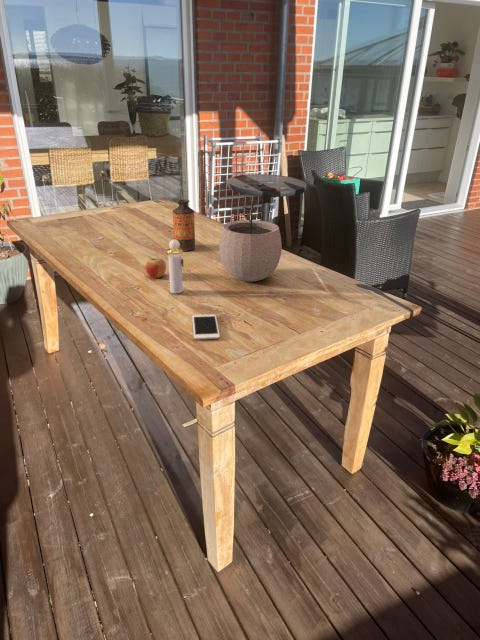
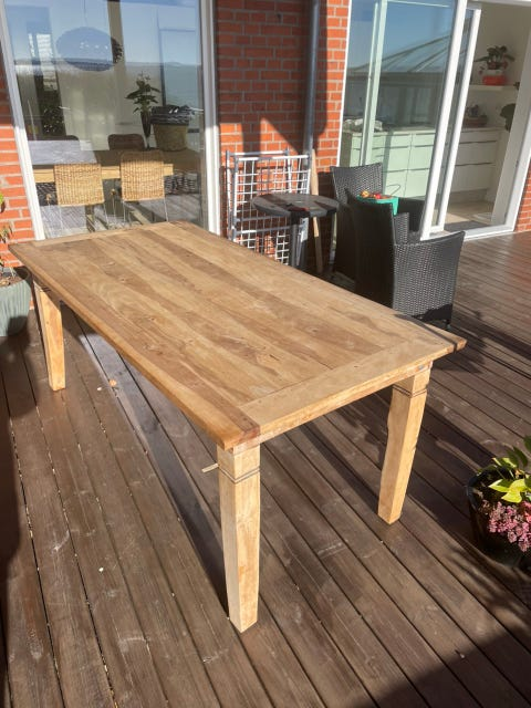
- bottle [172,198,196,252]
- plant pot [218,200,283,282]
- fruit [144,256,167,279]
- perfume bottle [165,239,184,294]
- cell phone [191,313,221,340]
